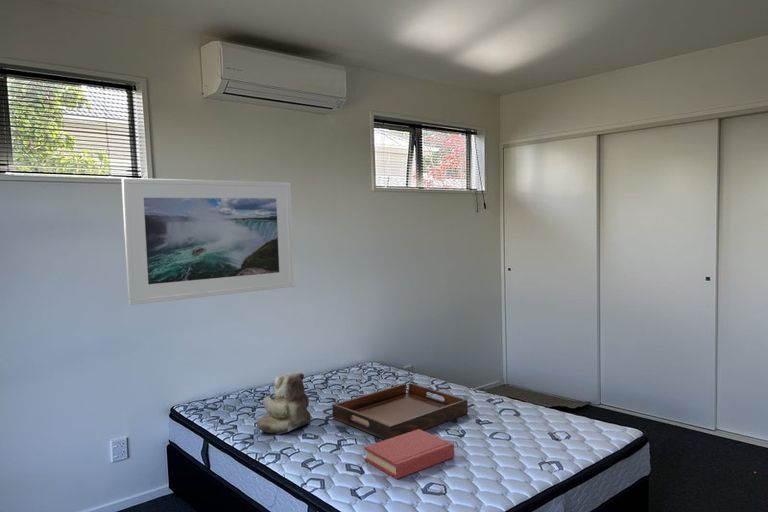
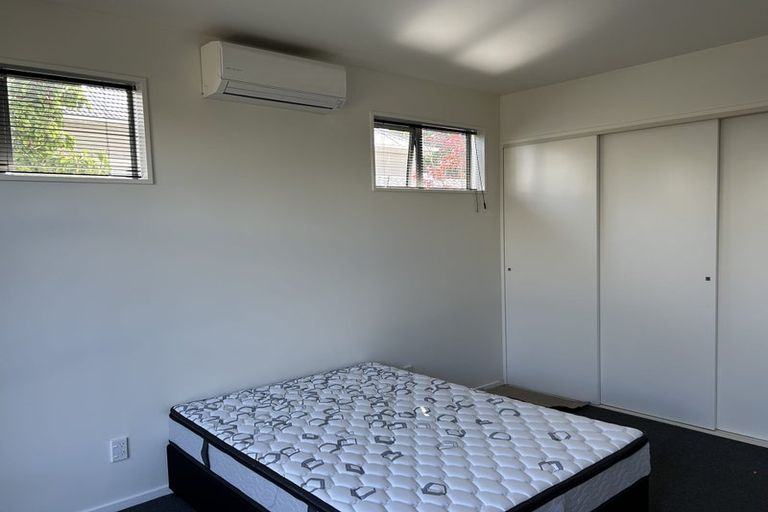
- serving tray [331,382,469,440]
- teddy bear [256,372,312,435]
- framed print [120,177,295,306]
- hardback book [364,429,455,480]
